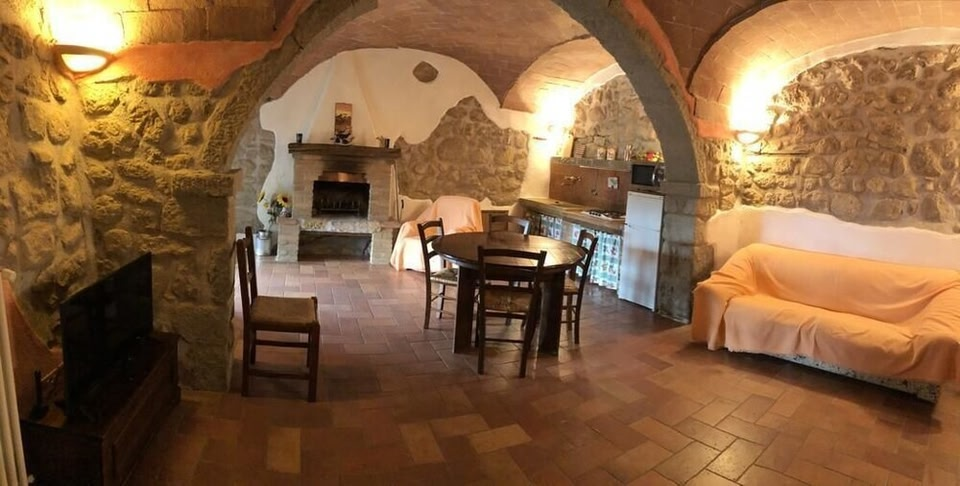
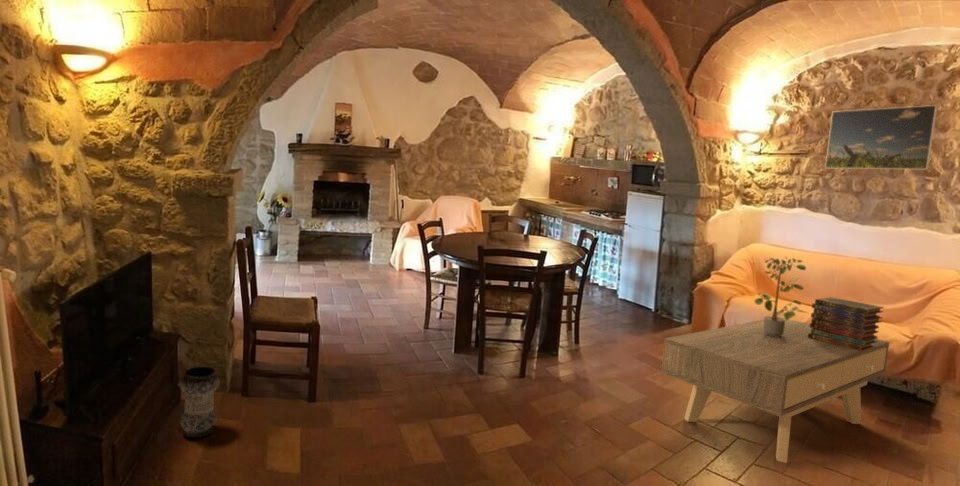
+ potted plant [753,256,809,337]
+ vase [179,366,221,438]
+ book stack [808,296,885,351]
+ coffee table [660,316,890,464]
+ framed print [824,104,938,171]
